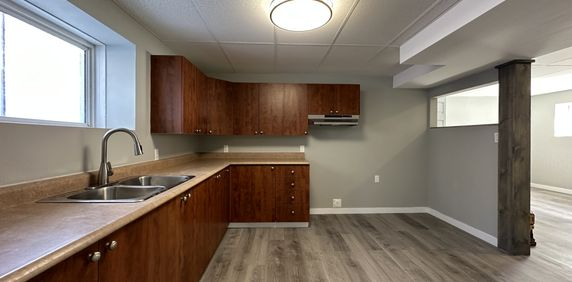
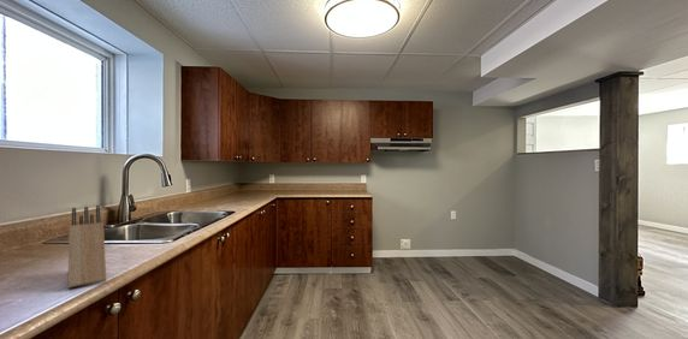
+ knife block [67,204,107,290]
